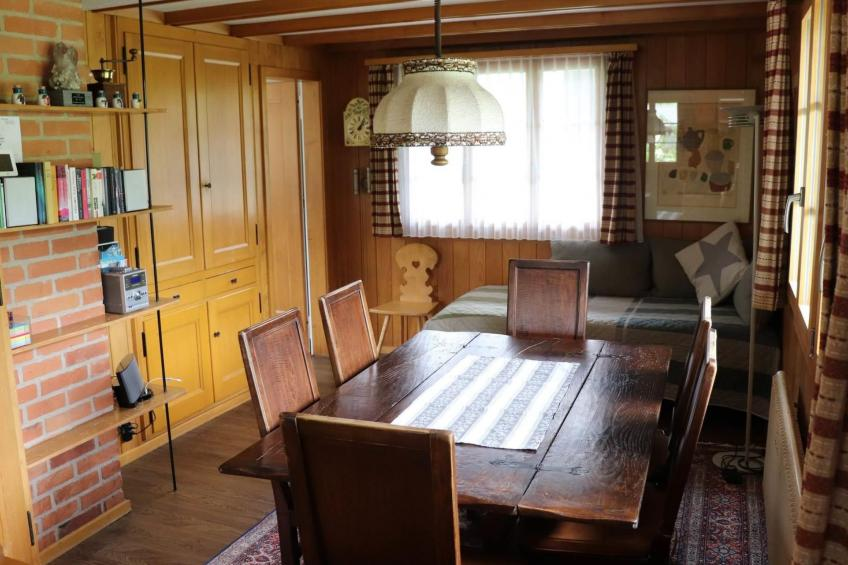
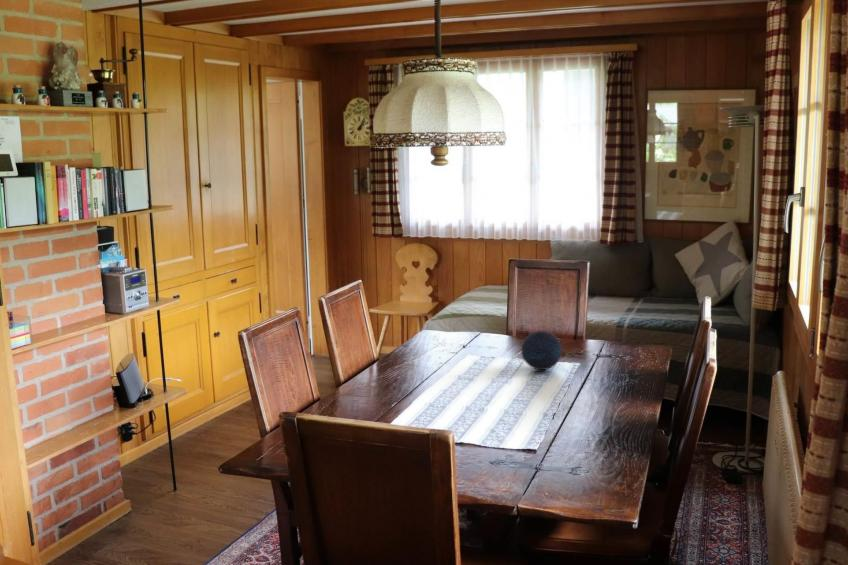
+ decorative orb [521,329,563,371]
